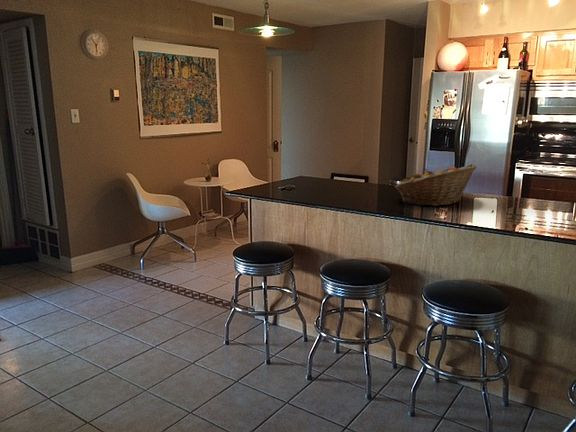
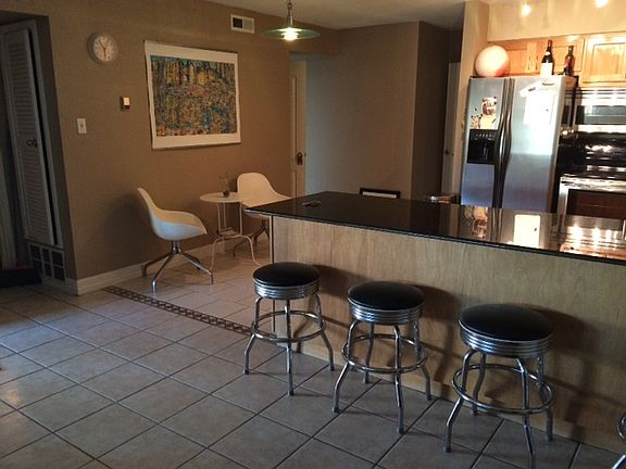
- fruit basket [394,163,478,207]
